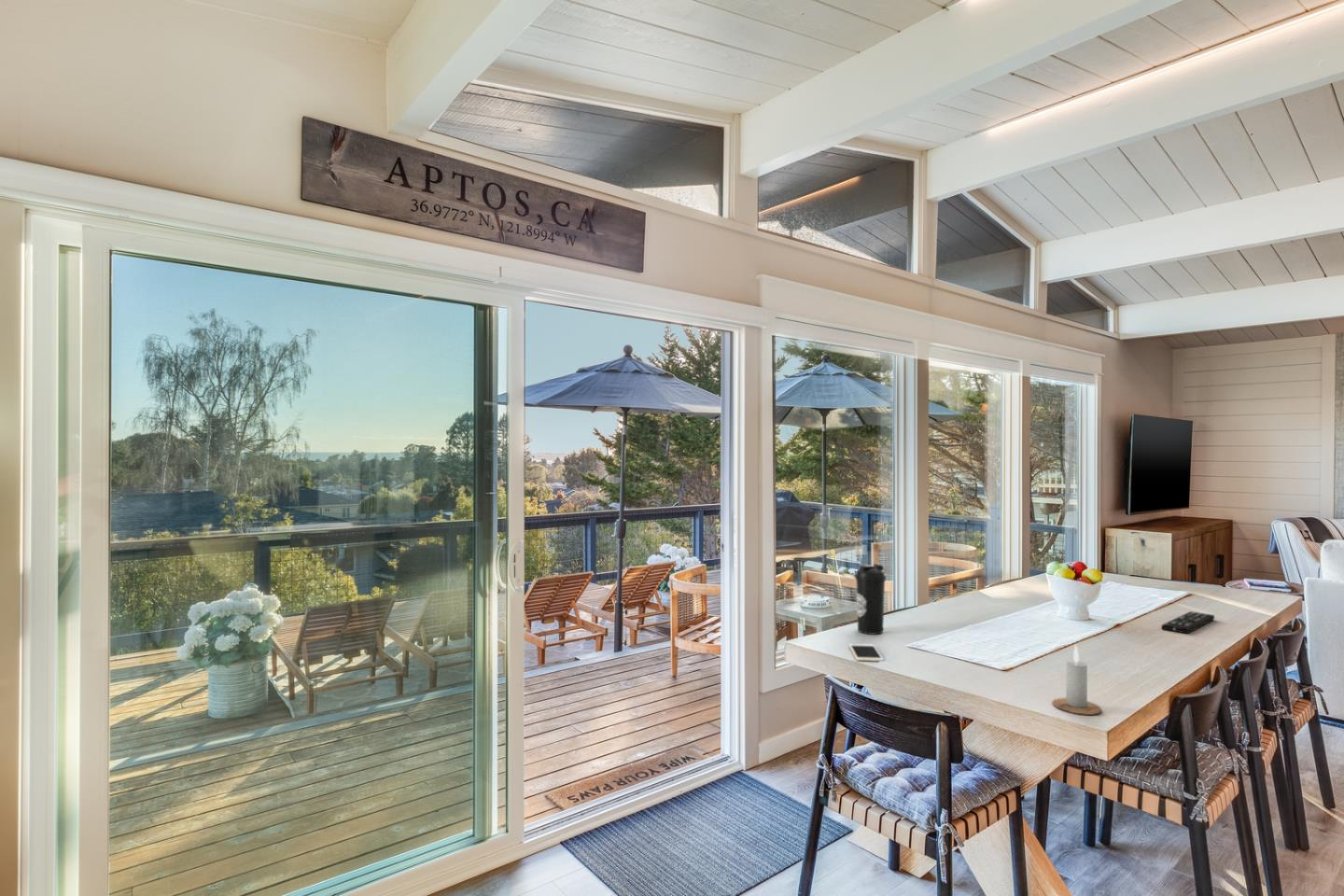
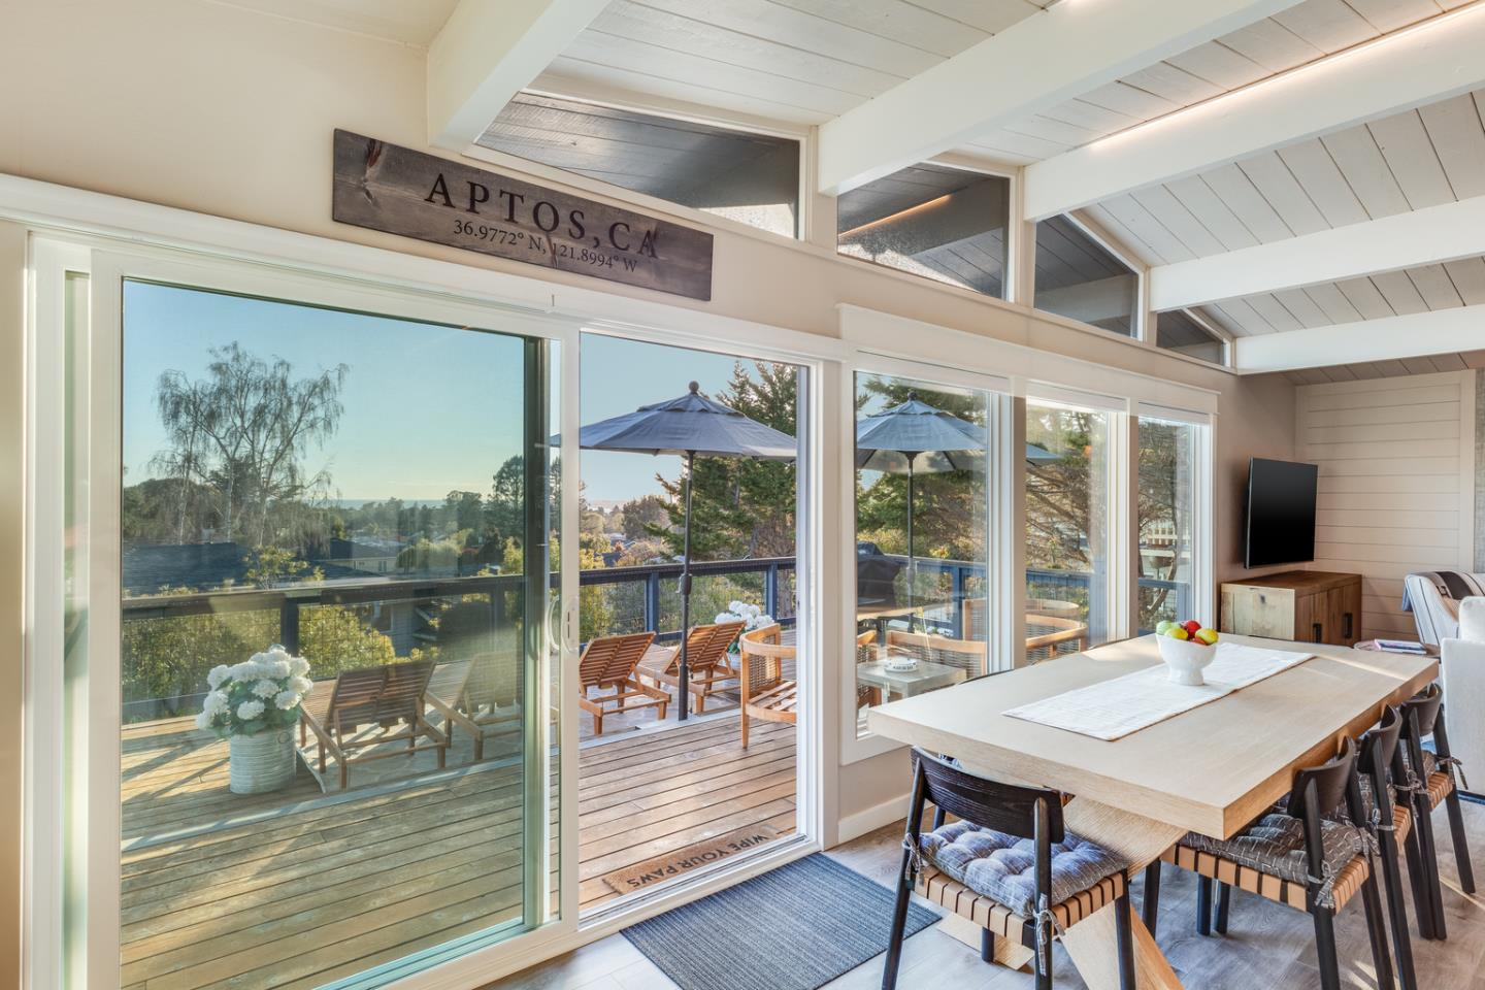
- candle [1051,644,1103,716]
- remote control [1161,610,1215,635]
- cell phone [848,643,885,663]
- water bottle [854,563,887,636]
